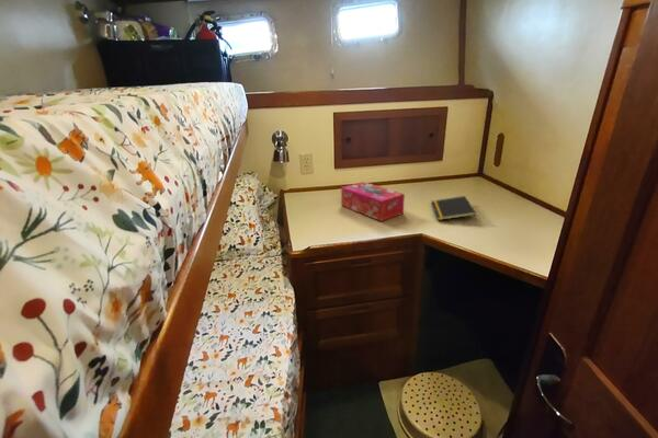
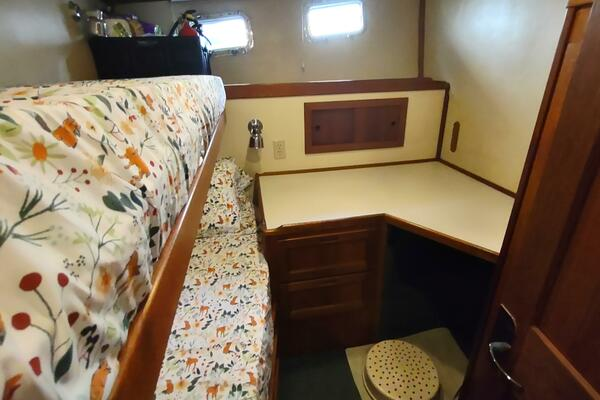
- notepad [431,195,477,221]
- tissue box [340,181,406,222]
